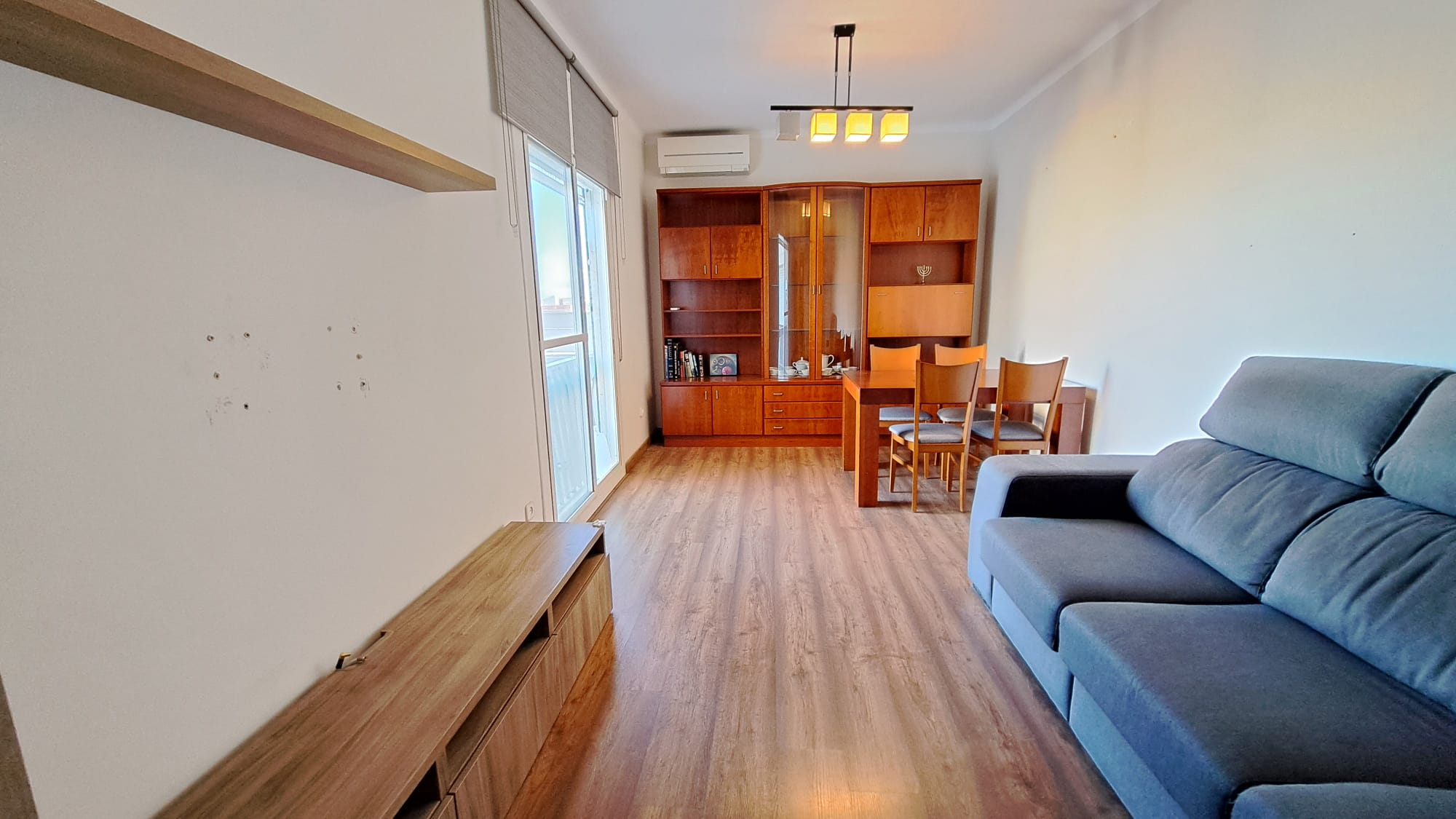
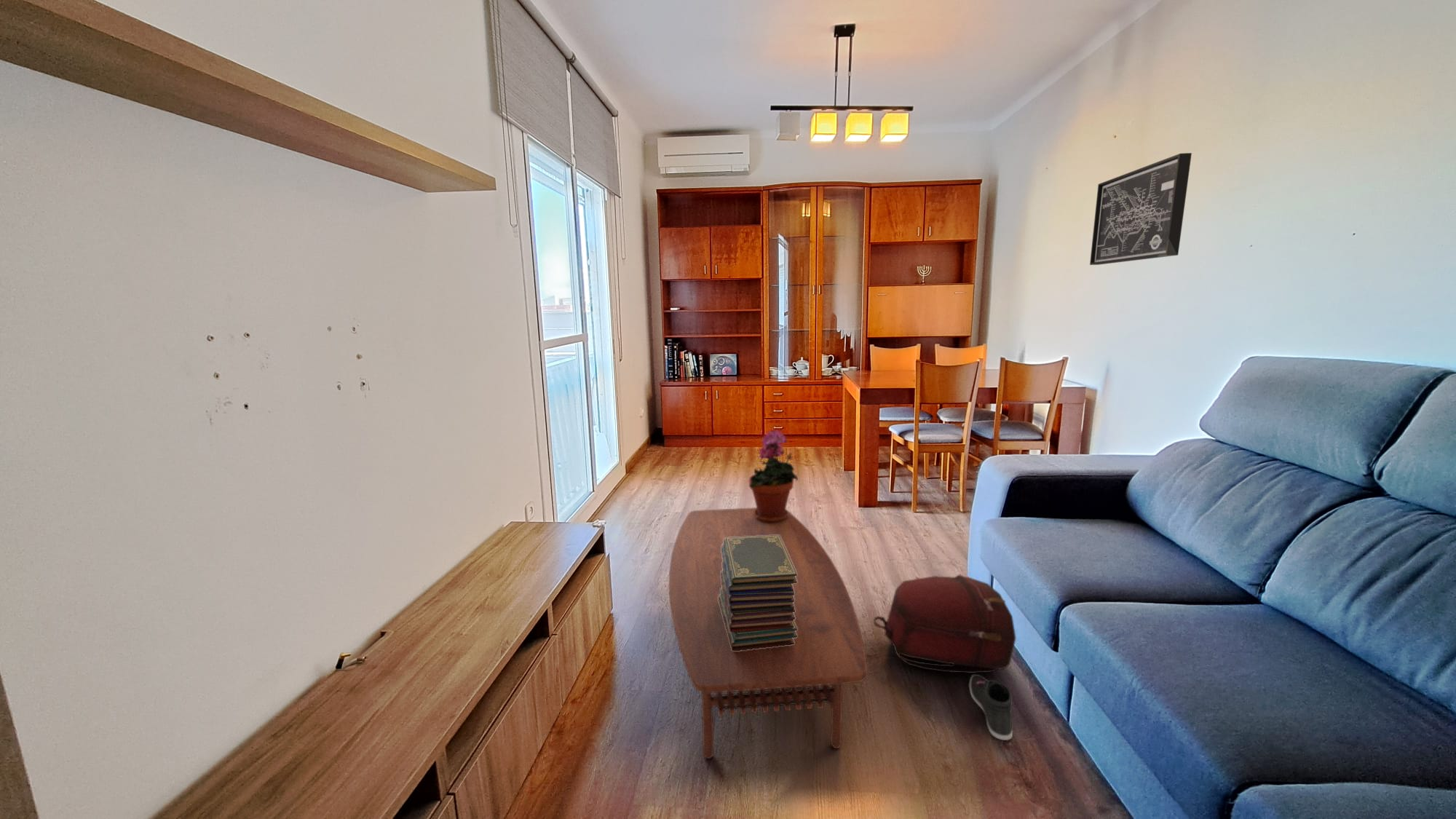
+ backpack [873,574,1017,674]
+ wall art [1089,152,1192,266]
+ coffee table [668,507,869,759]
+ book stack [719,535,797,651]
+ sneaker [968,673,1013,741]
+ potted plant [748,429,799,523]
